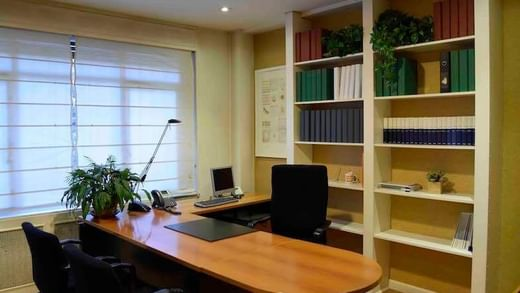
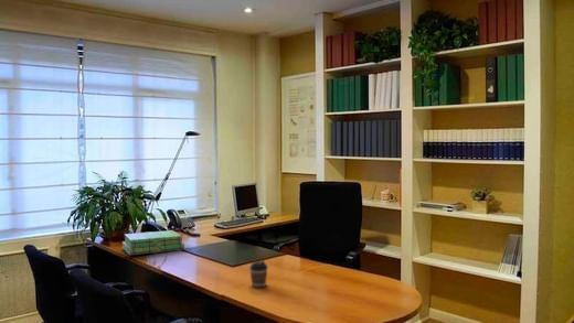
+ coffee cup [248,259,269,288]
+ stack of books [121,229,185,256]
